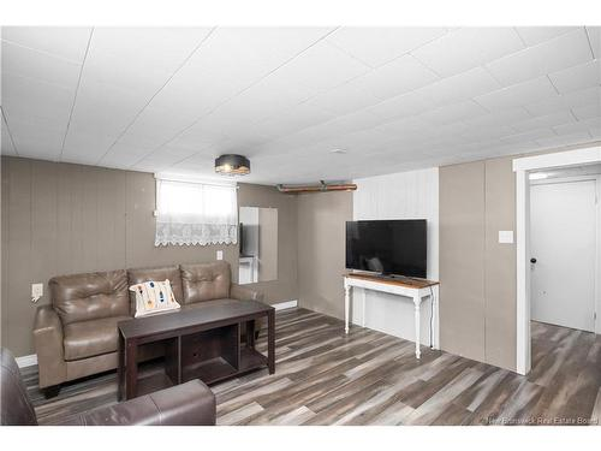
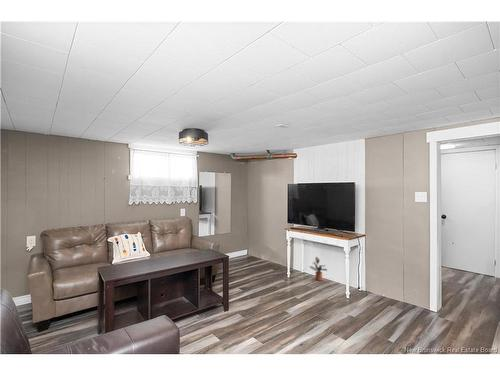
+ potted plant [309,255,329,281]
